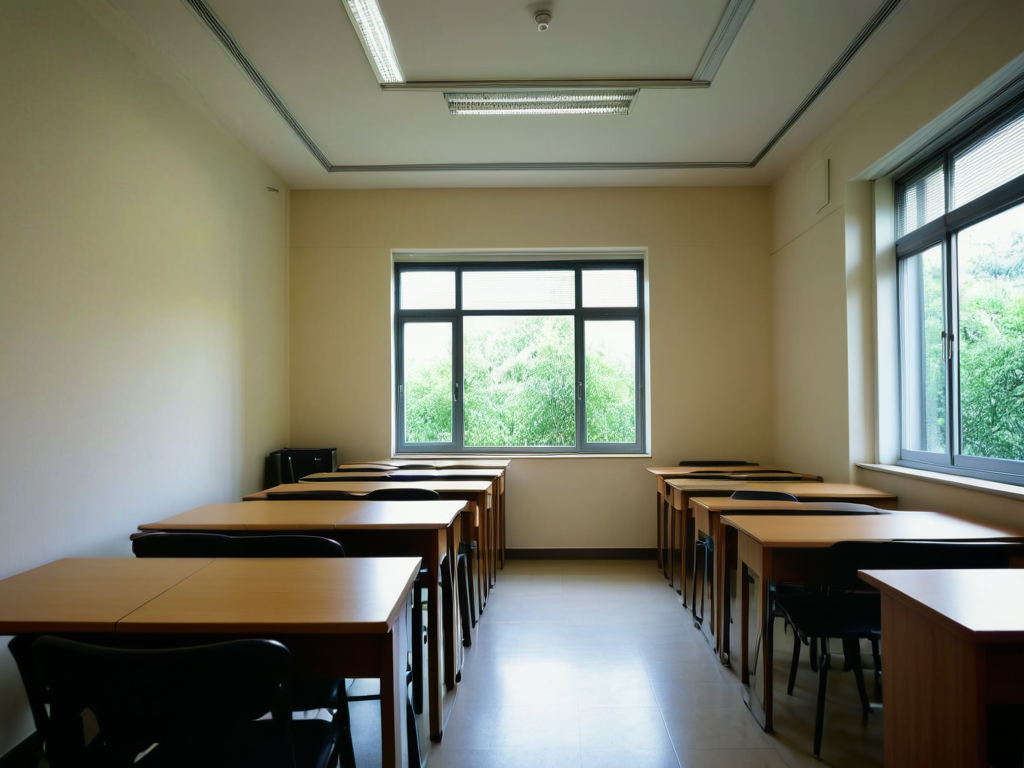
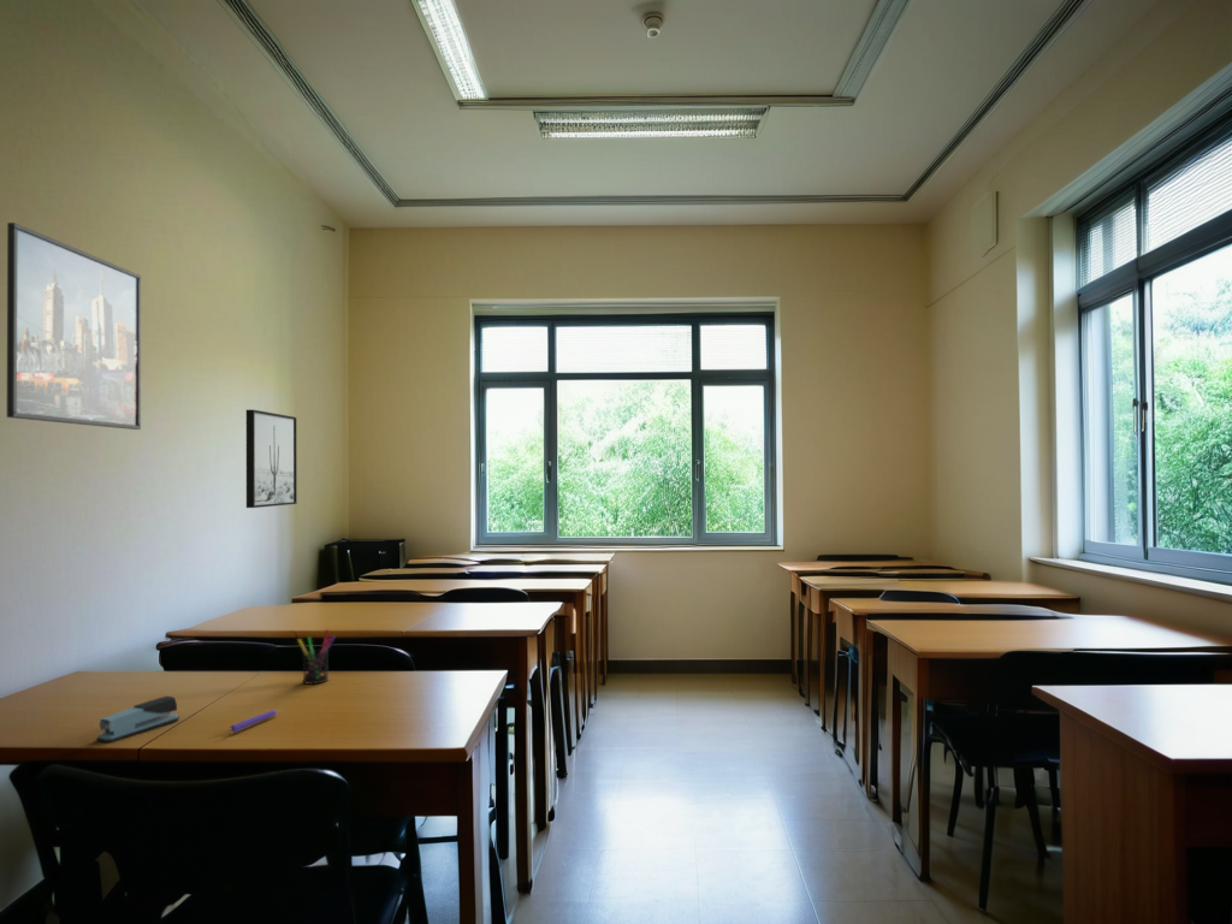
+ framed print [6,221,142,431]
+ pen [227,710,279,734]
+ stapler [95,695,180,744]
+ wall art [245,409,298,509]
+ pen holder [296,628,336,686]
